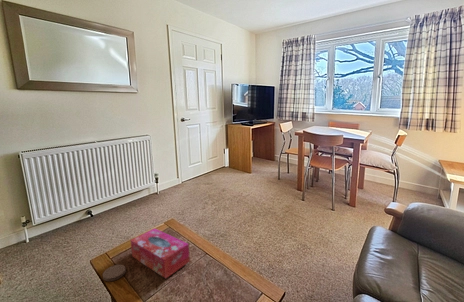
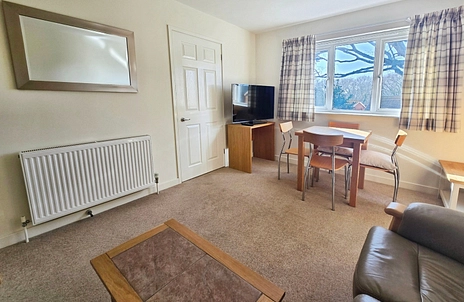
- coaster [102,264,127,282]
- tissue box [130,227,191,279]
